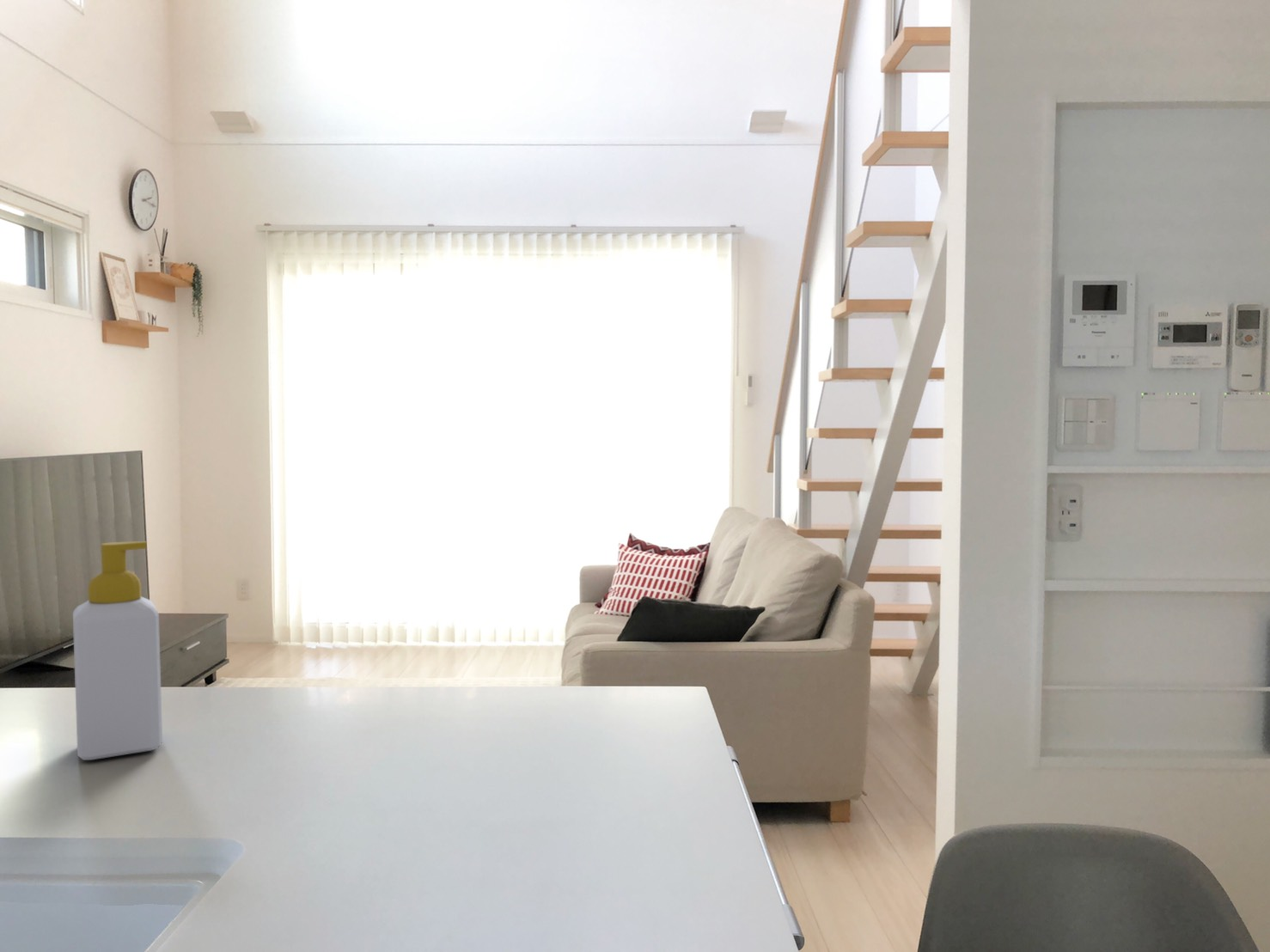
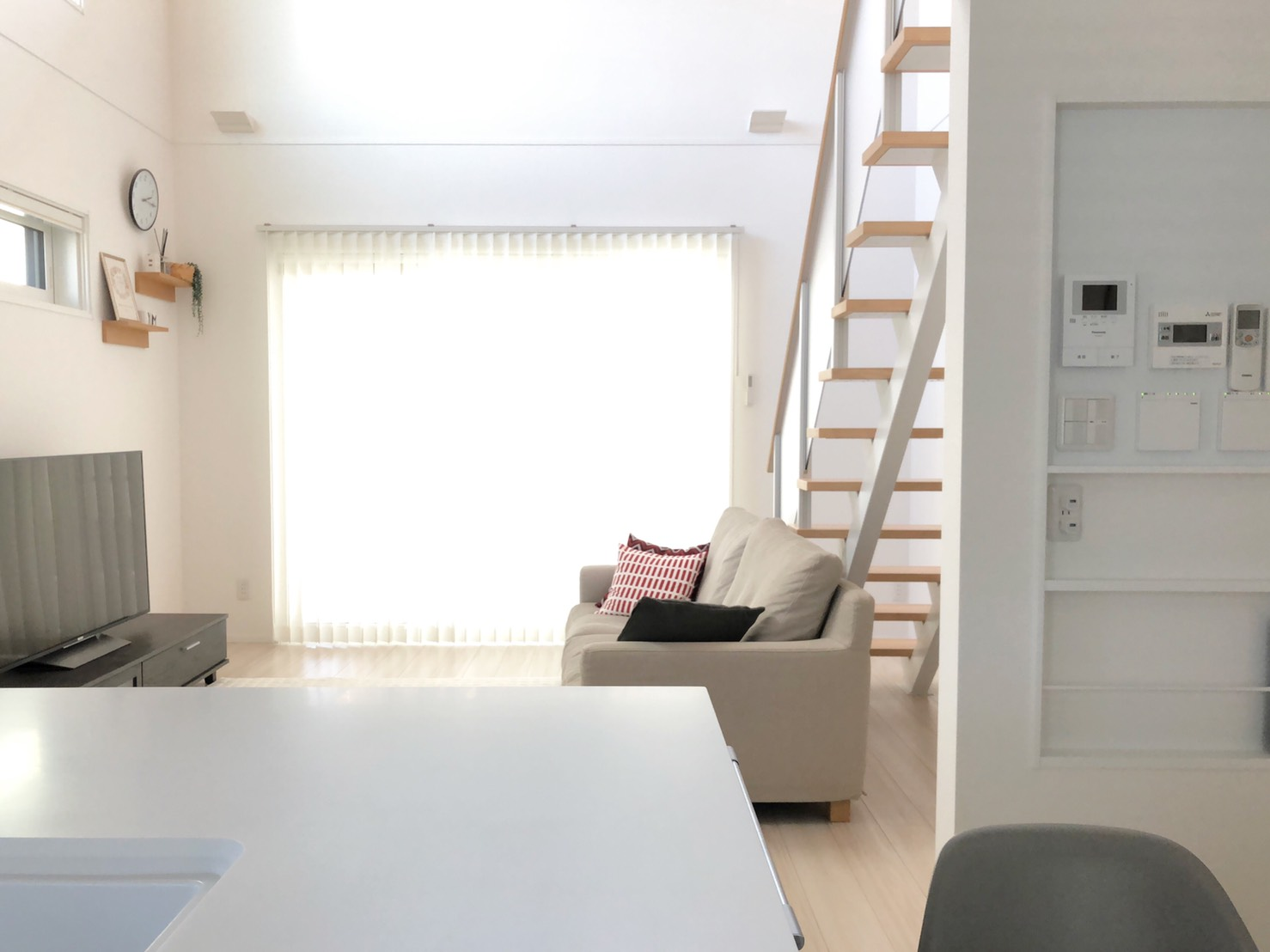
- soap bottle [72,540,163,760]
